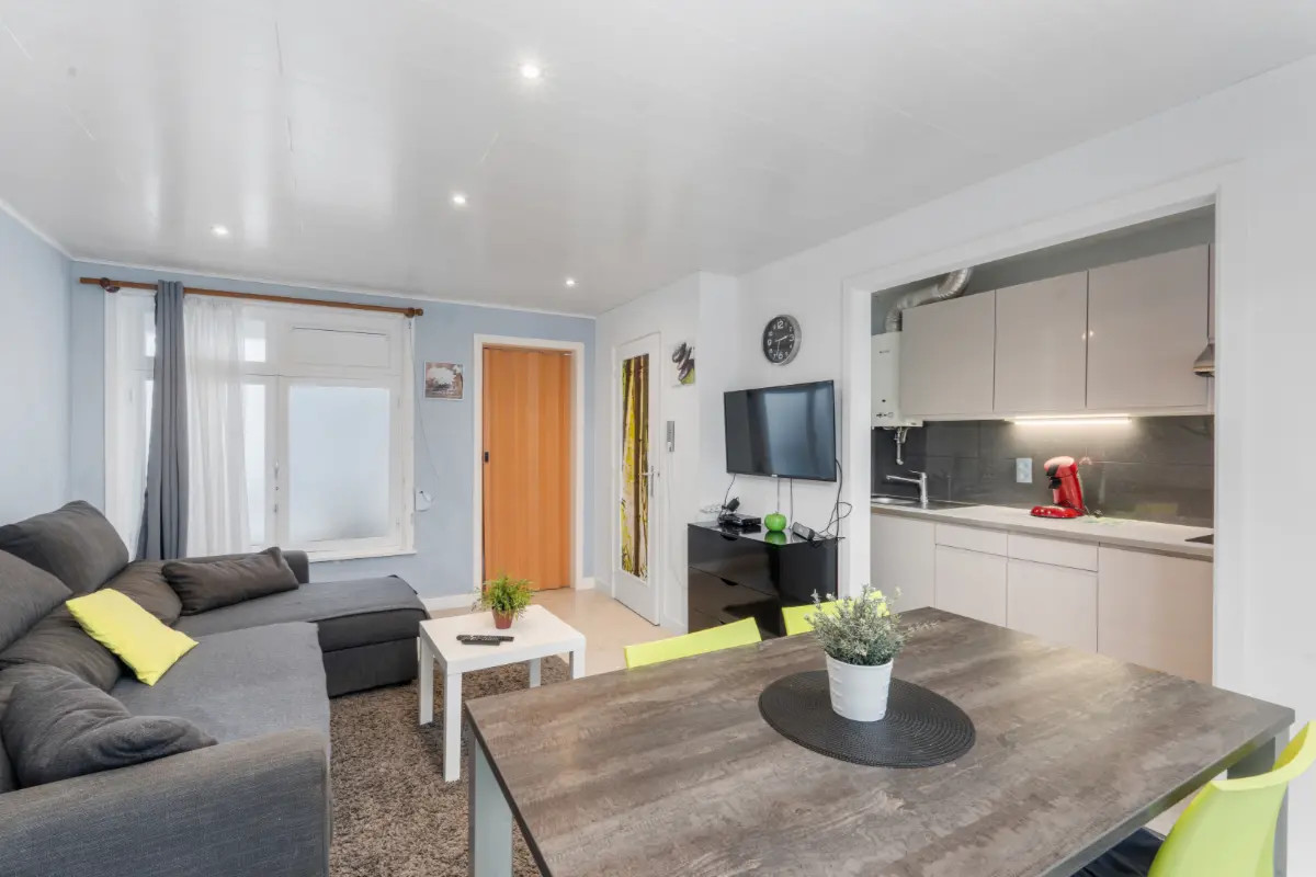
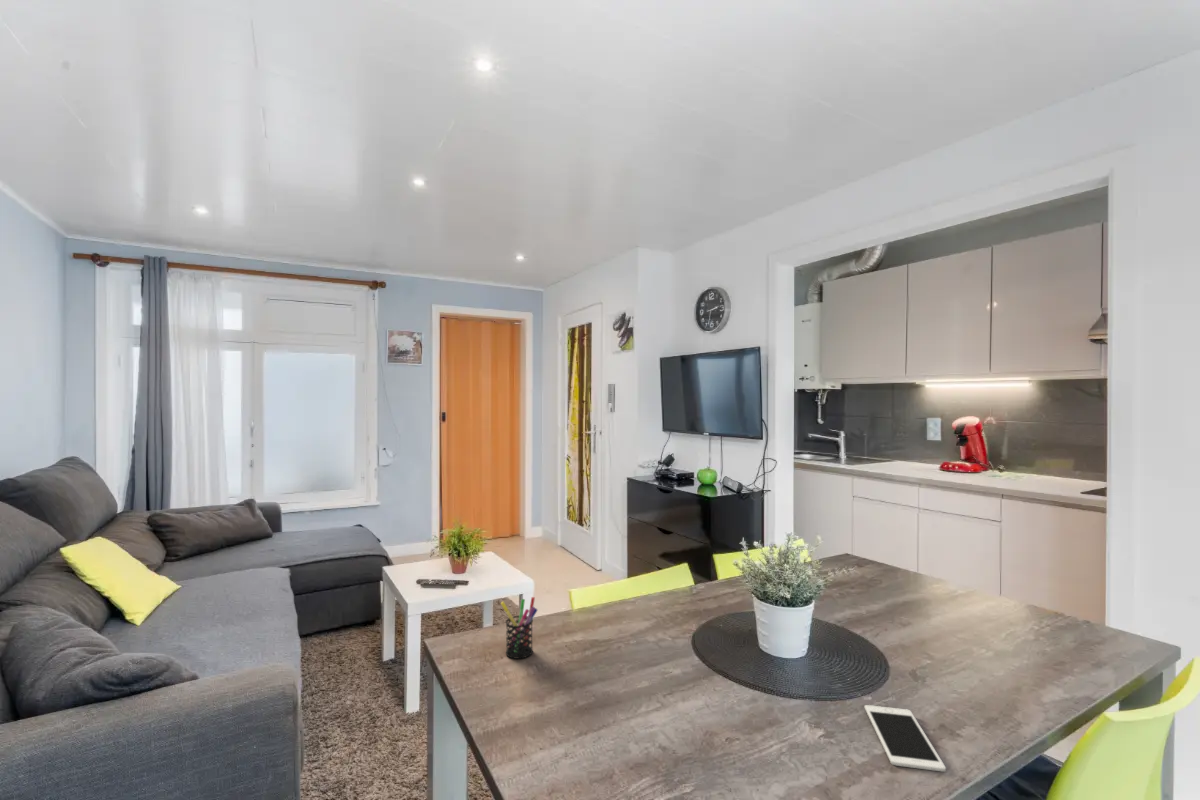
+ cell phone [864,704,947,772]
+ pen holder [500,596,538,660]
